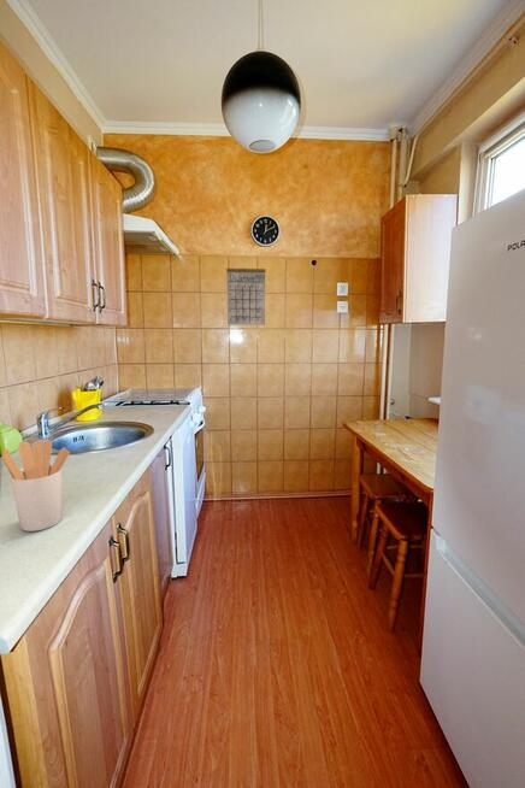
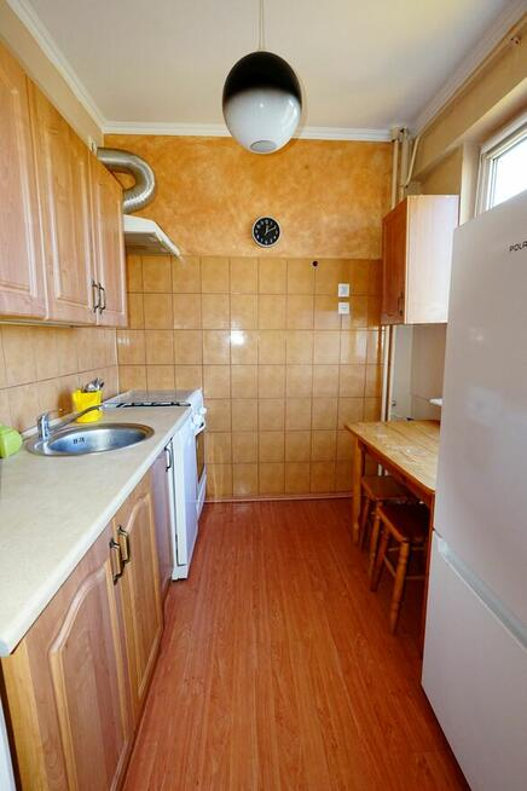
- calendar [225,255,267,327]
- utensil holder [1,439,70,533]
